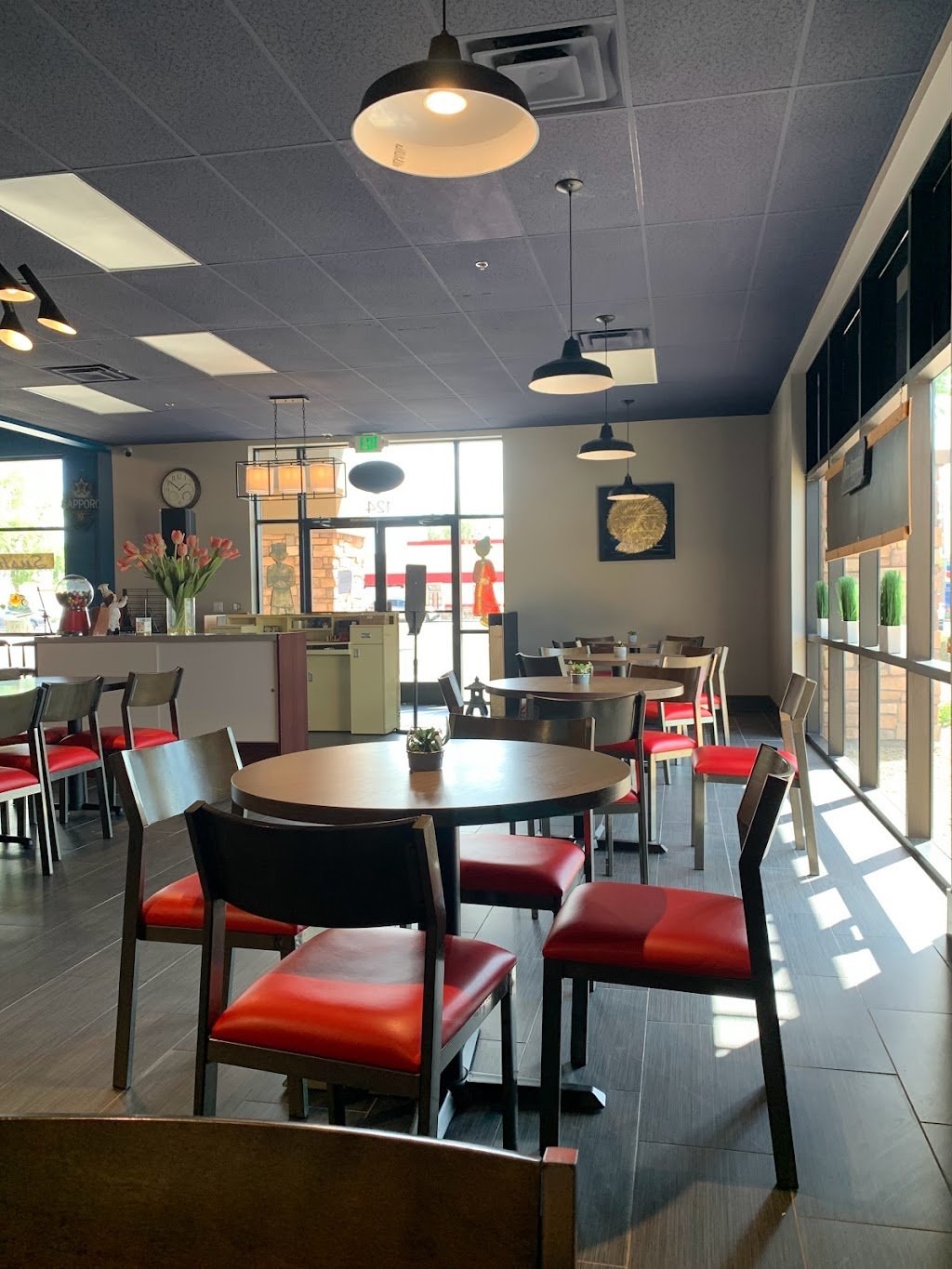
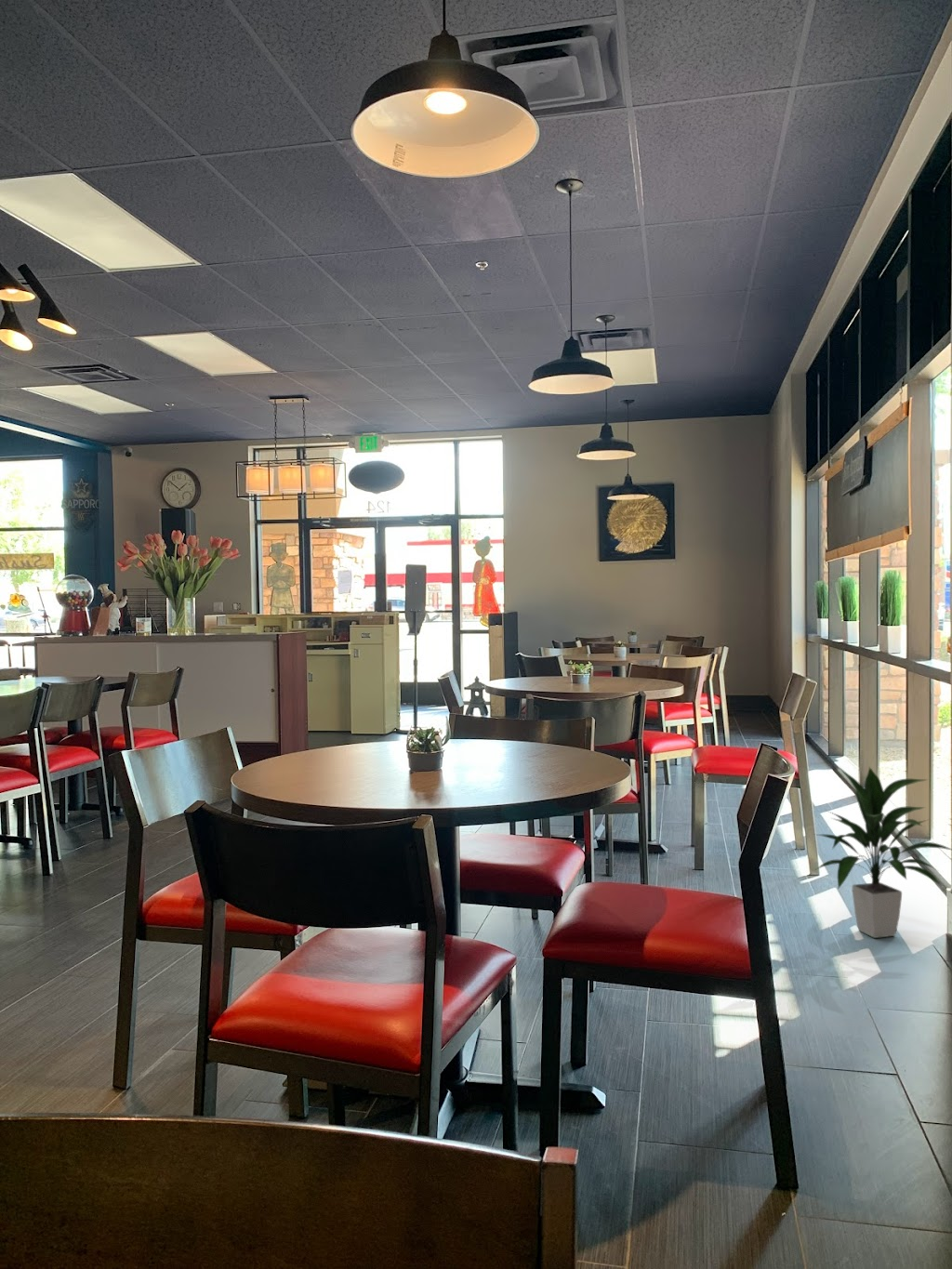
+ indoor plant [812,765,952,939]
